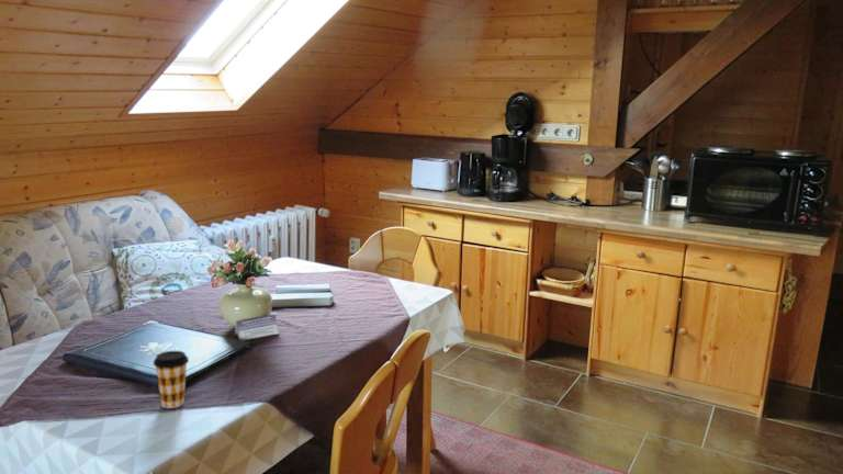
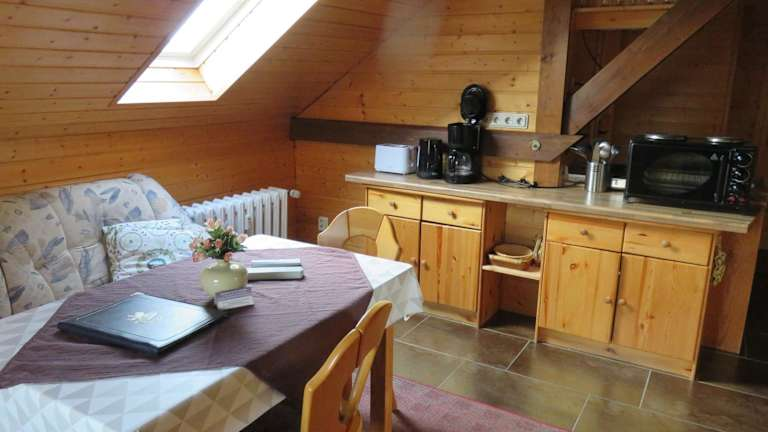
- coffee cup [153,350,190,409]
